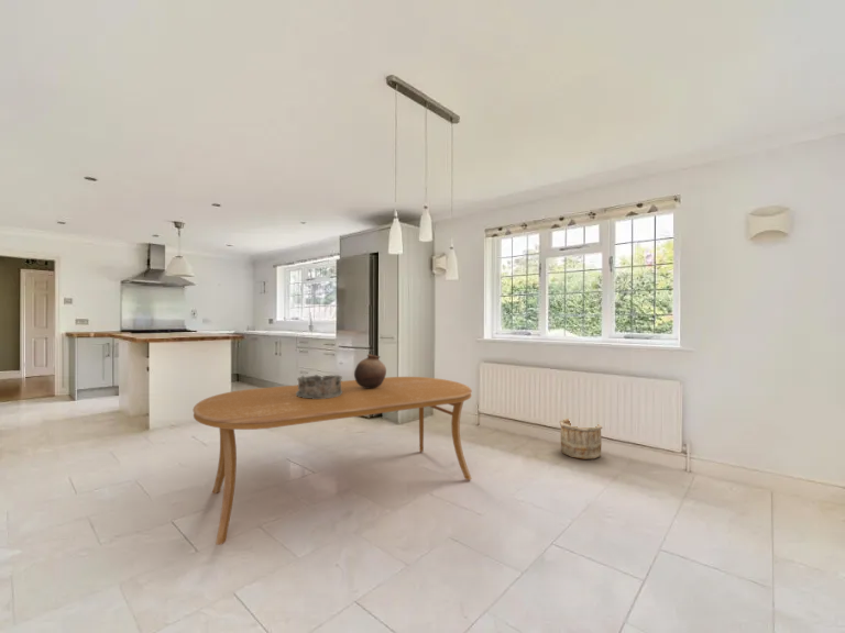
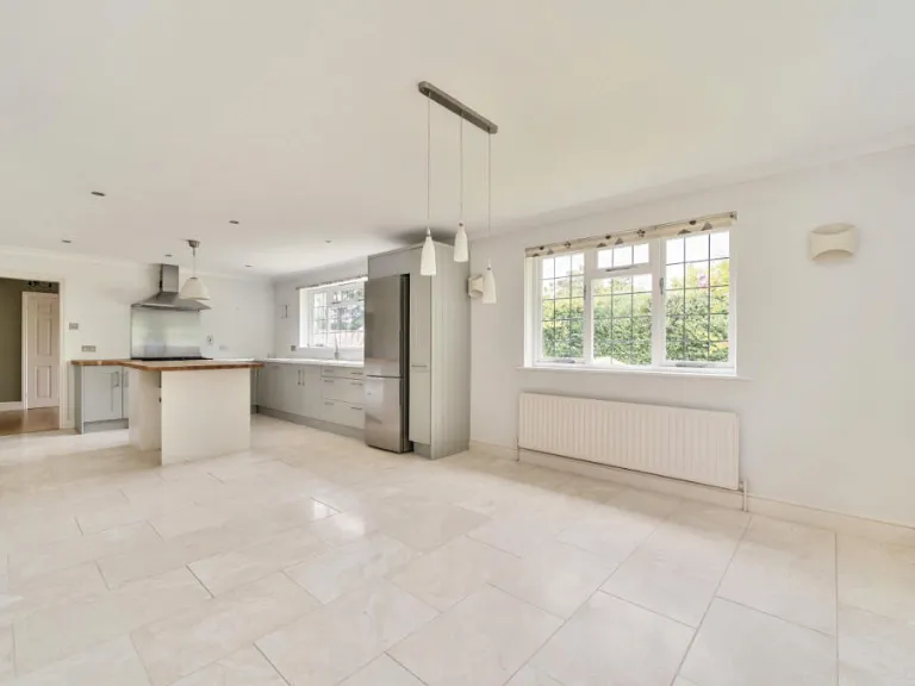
- pottery [353,353,387,388]
- dining table [191,376,473,545]
- wooden bucket [559,418,603,460]
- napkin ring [296,374,343,399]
